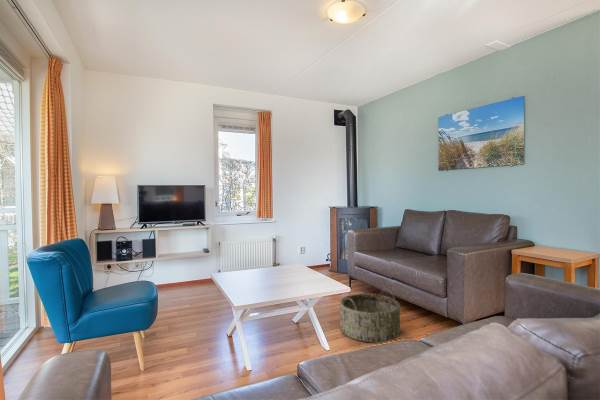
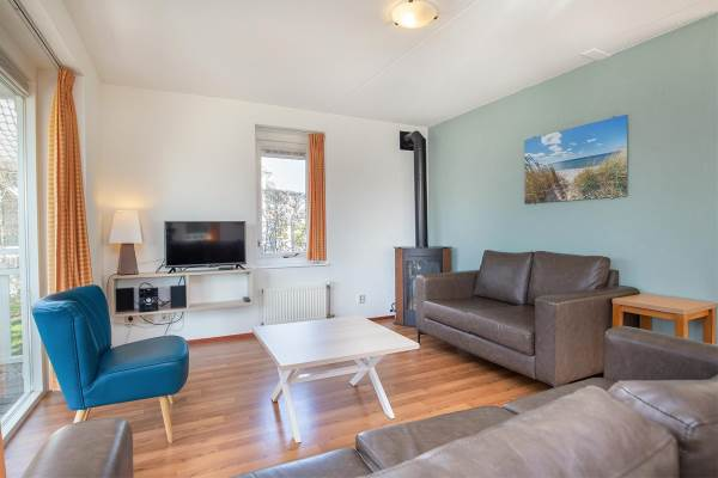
- basket [339,288,401,343]
